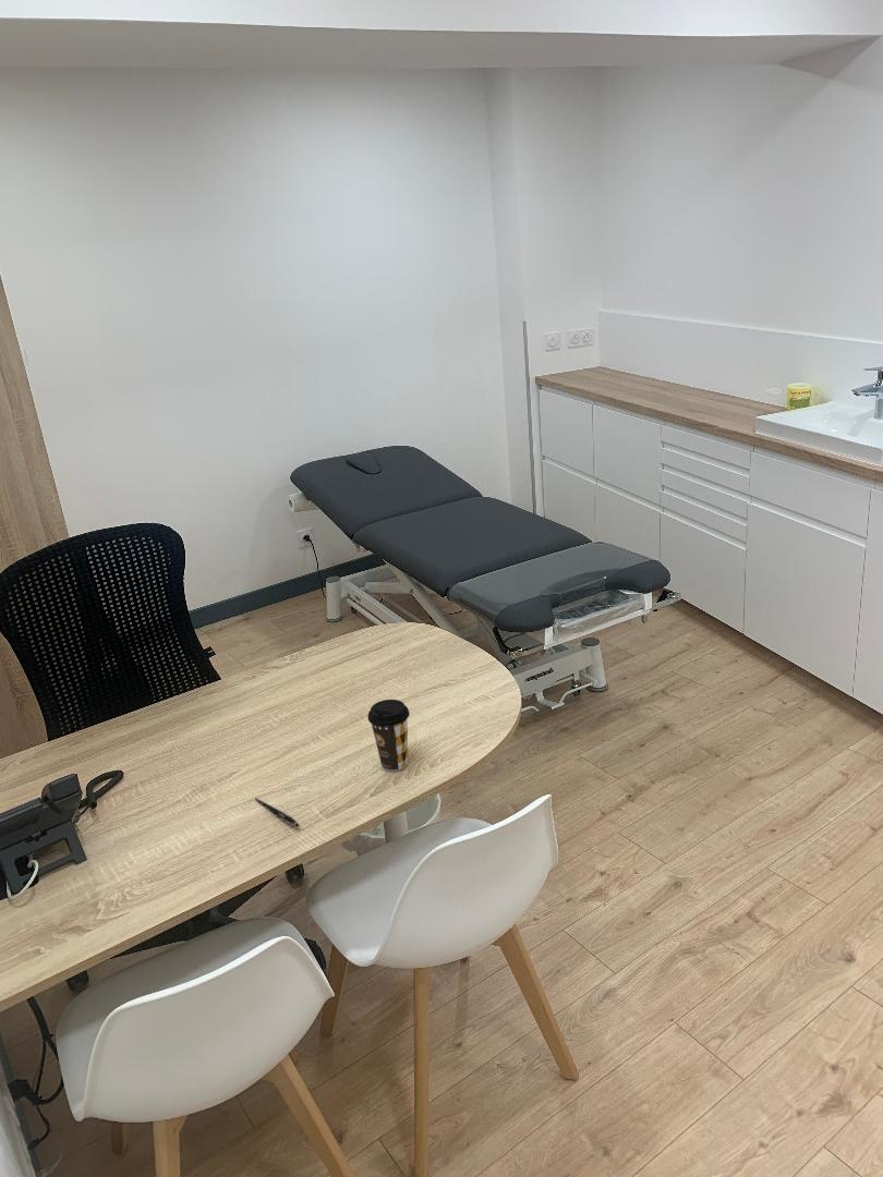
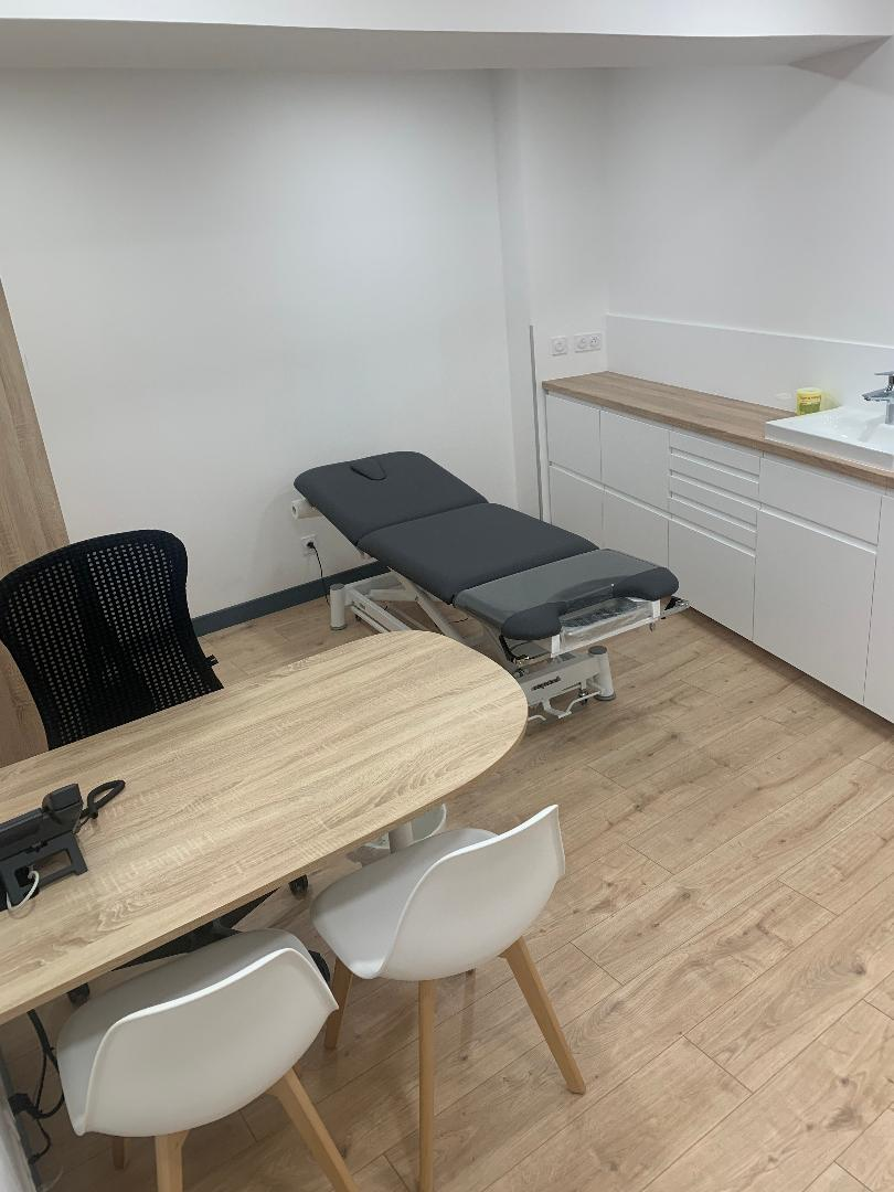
- pen [254,797,301,827]
- coffee cup [366,699,411,772]
